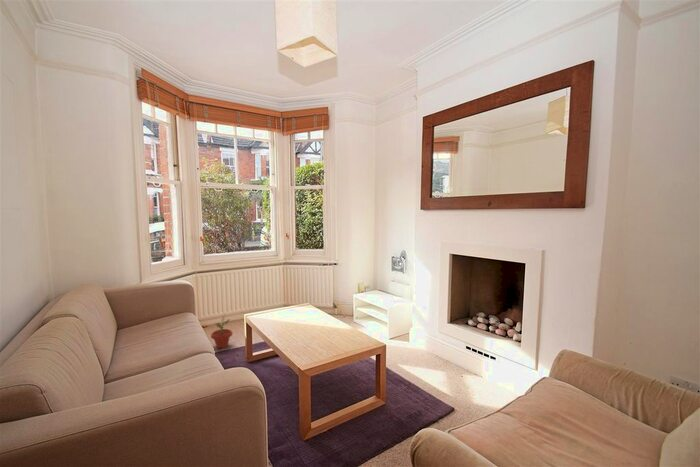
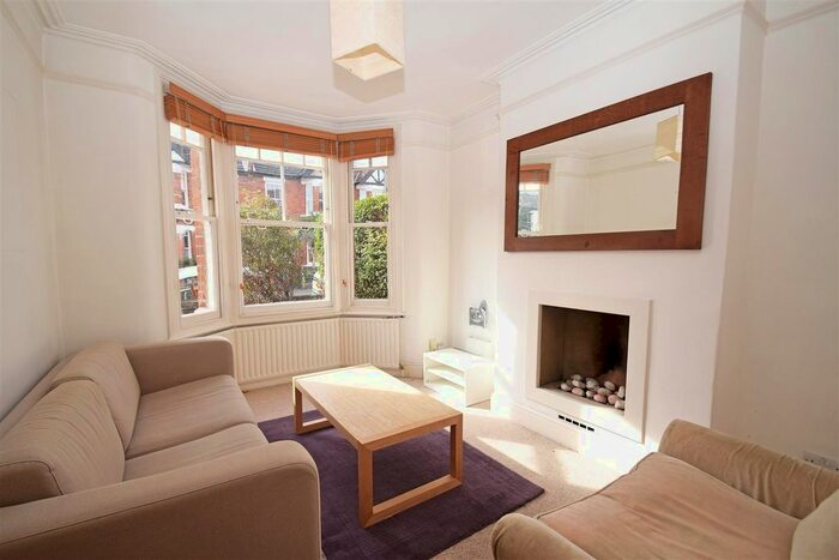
- potted plant [210,313,234,349]
